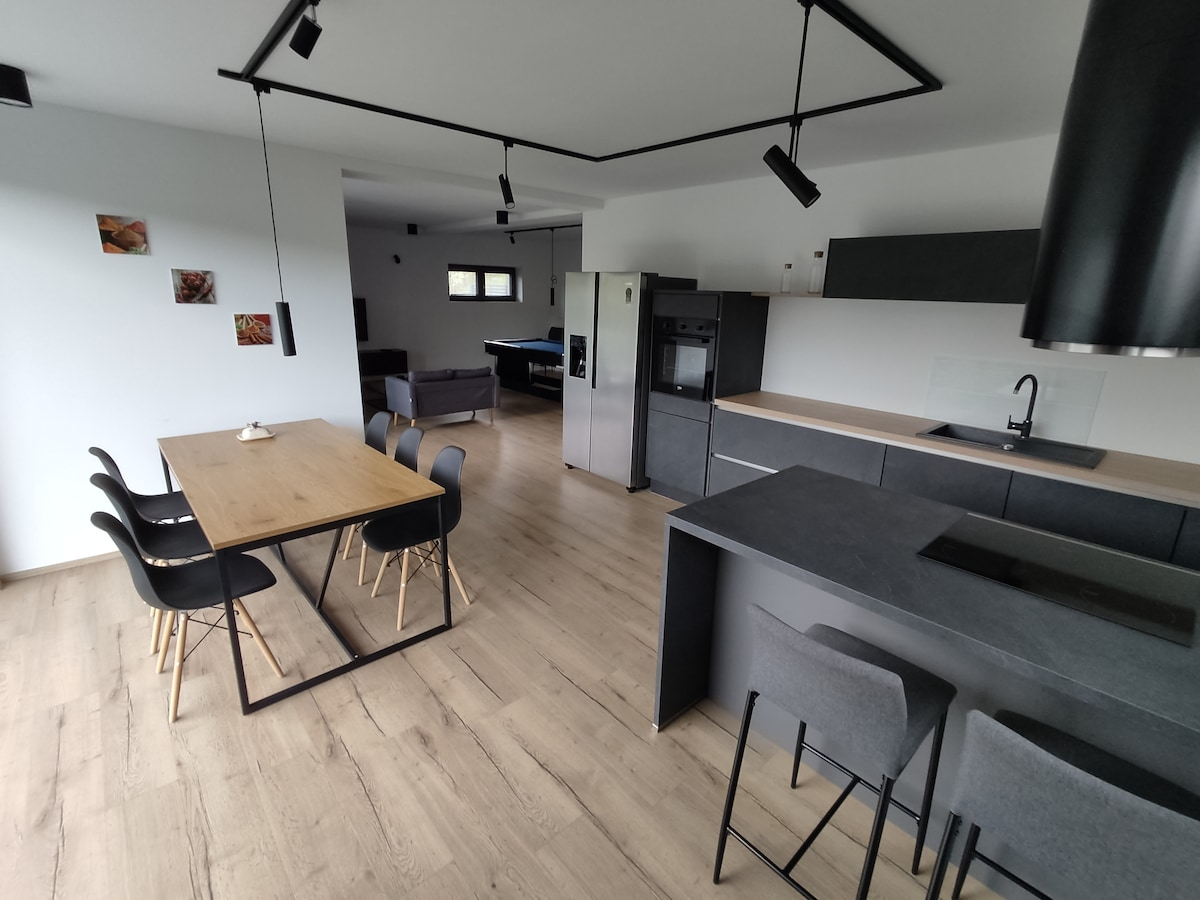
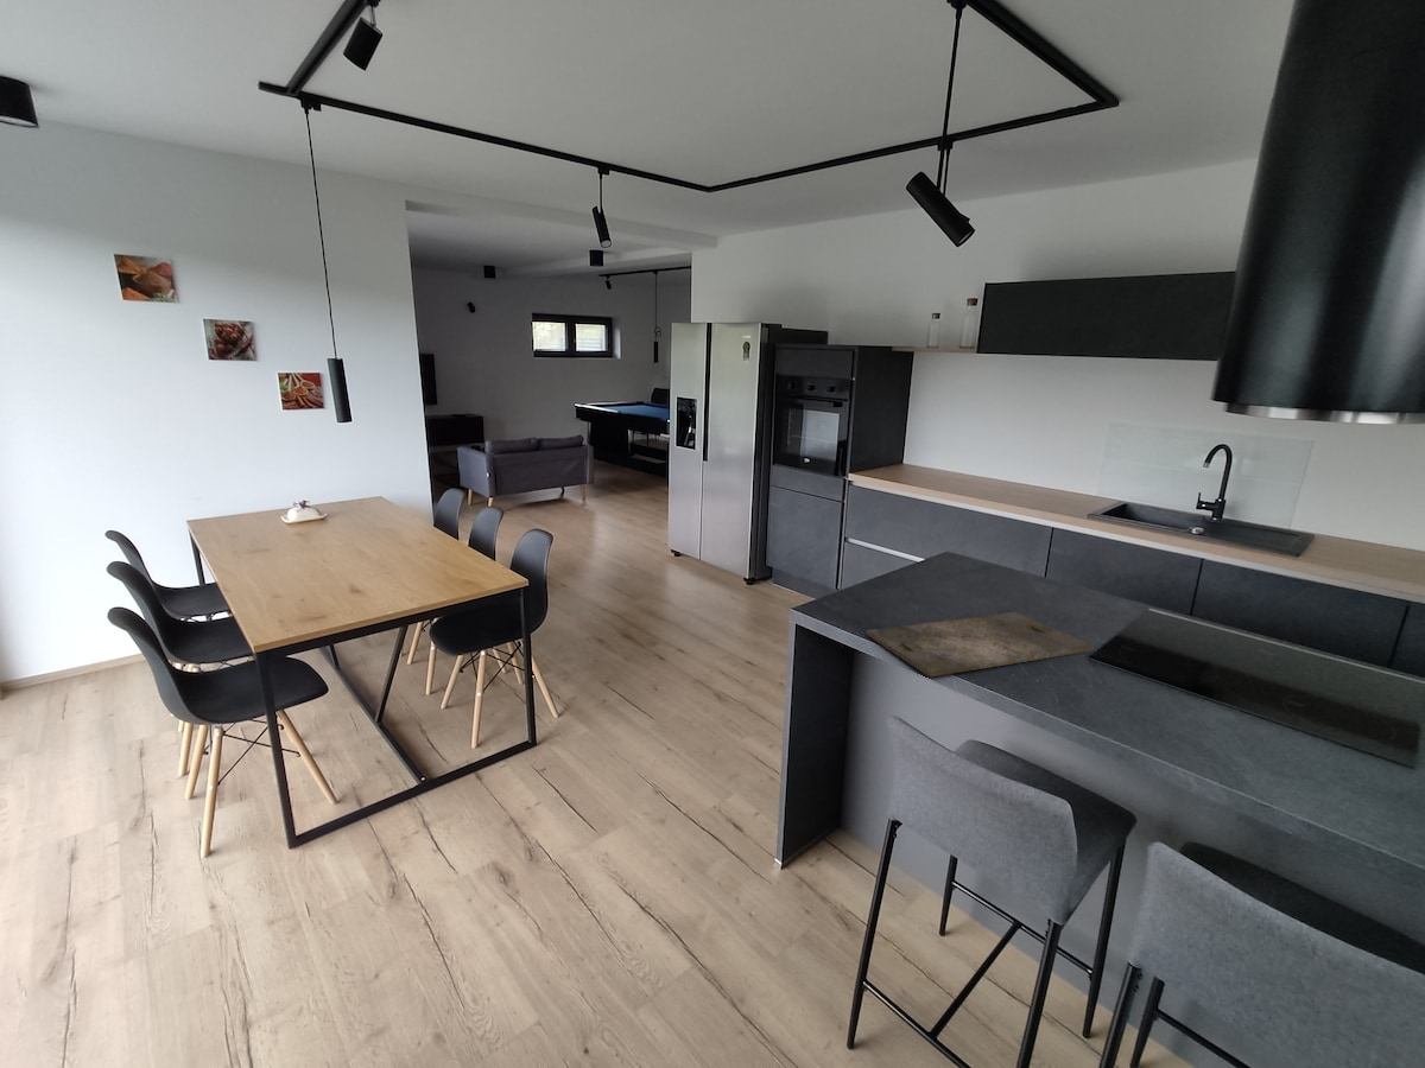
+ cutting board [864,610,1095,679]
